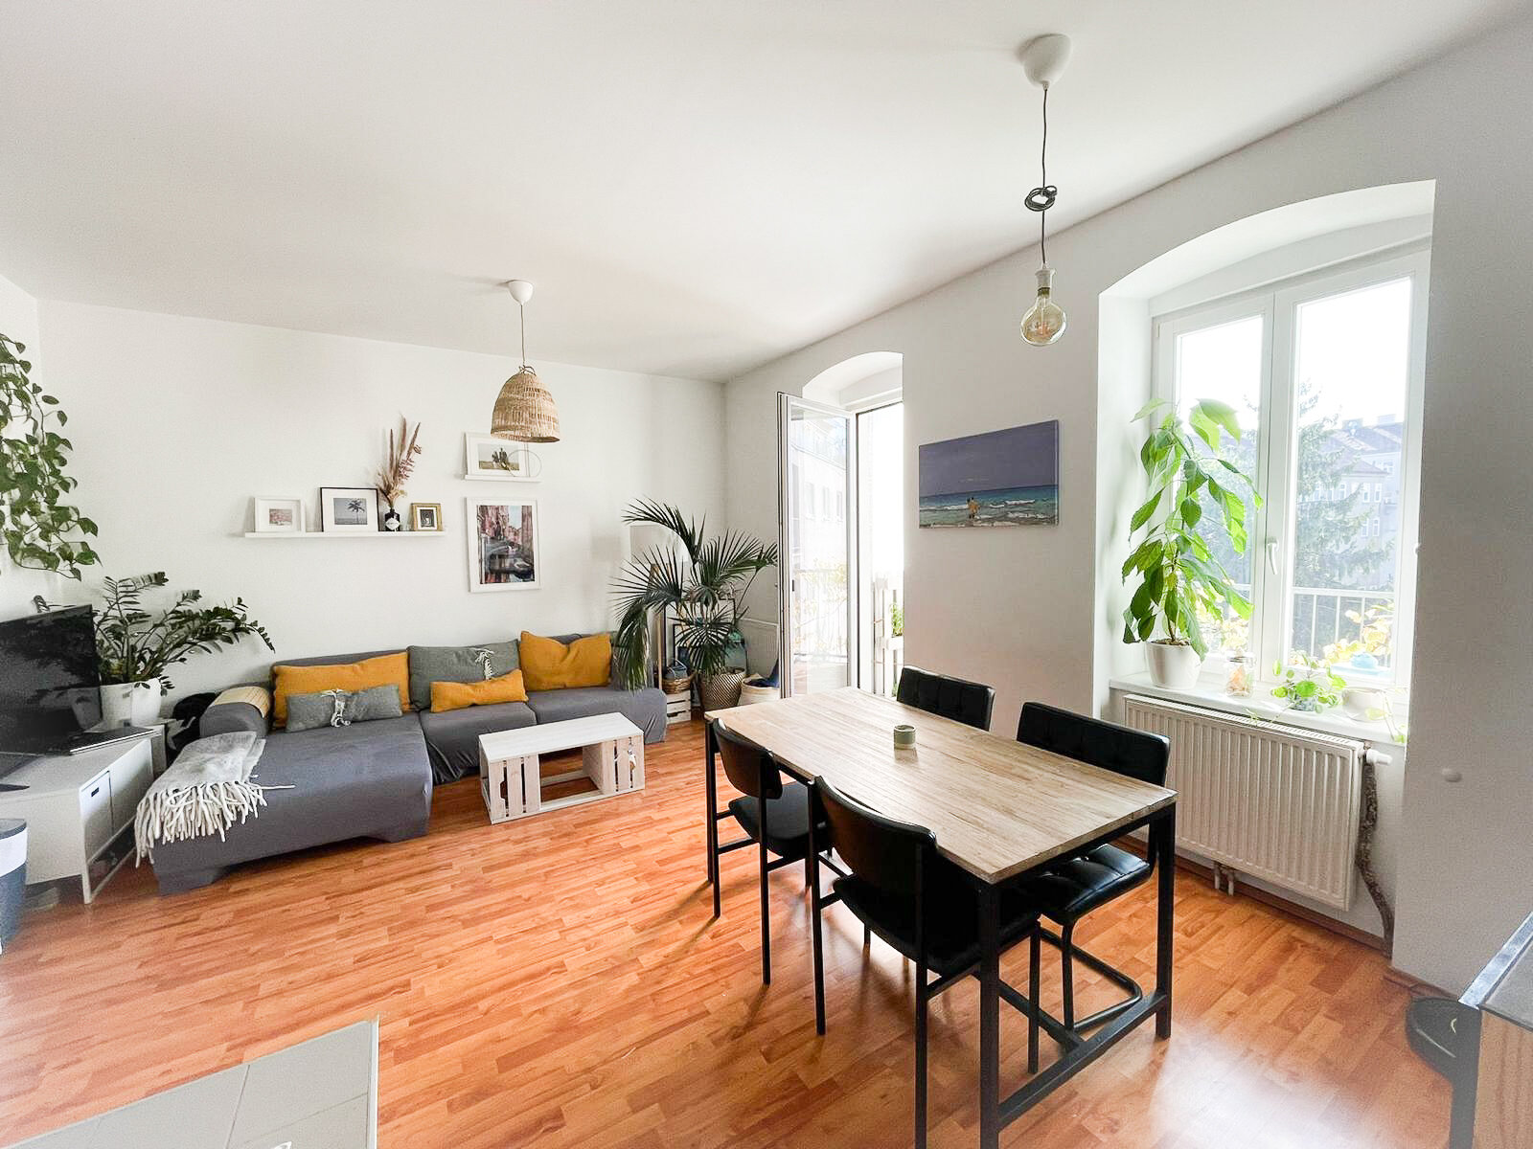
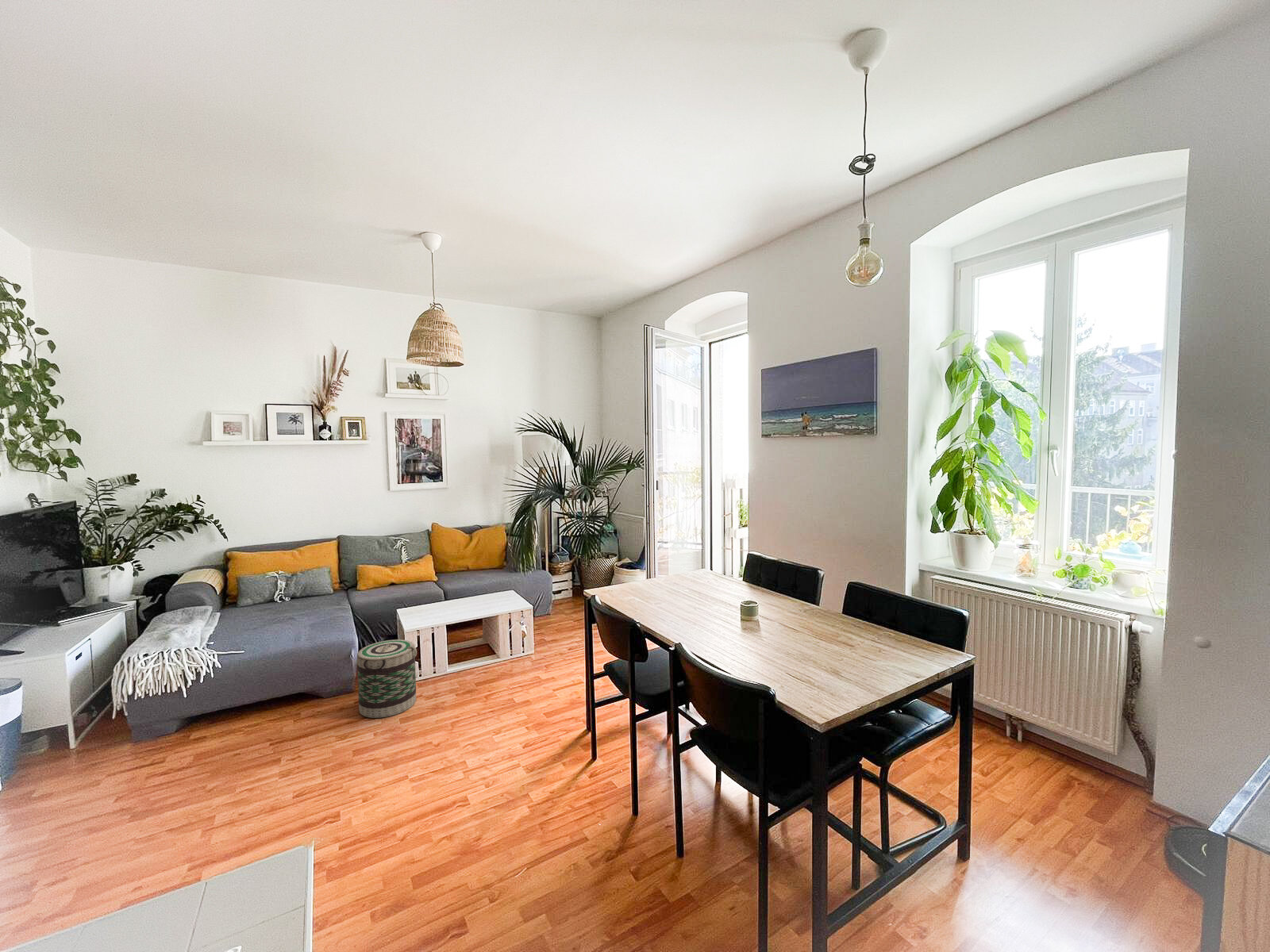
+ basket [356,639,418,719]
